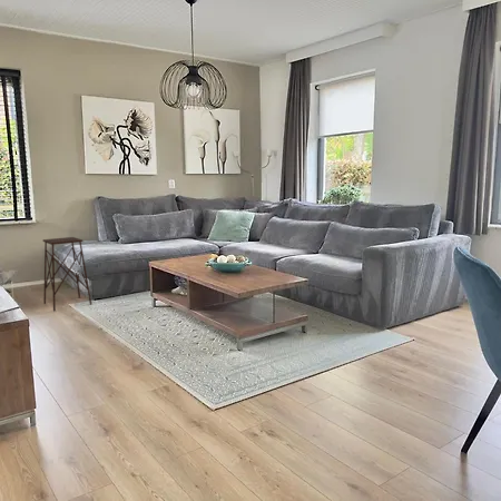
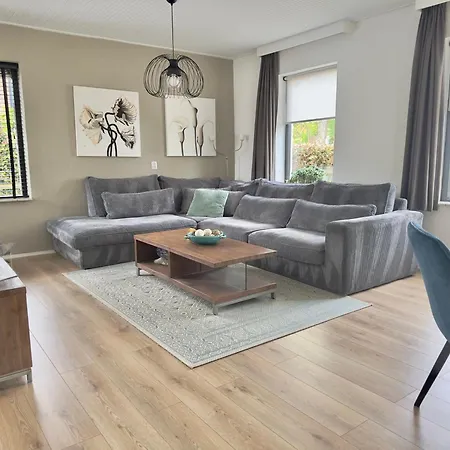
- side table [42,236,94,313]
